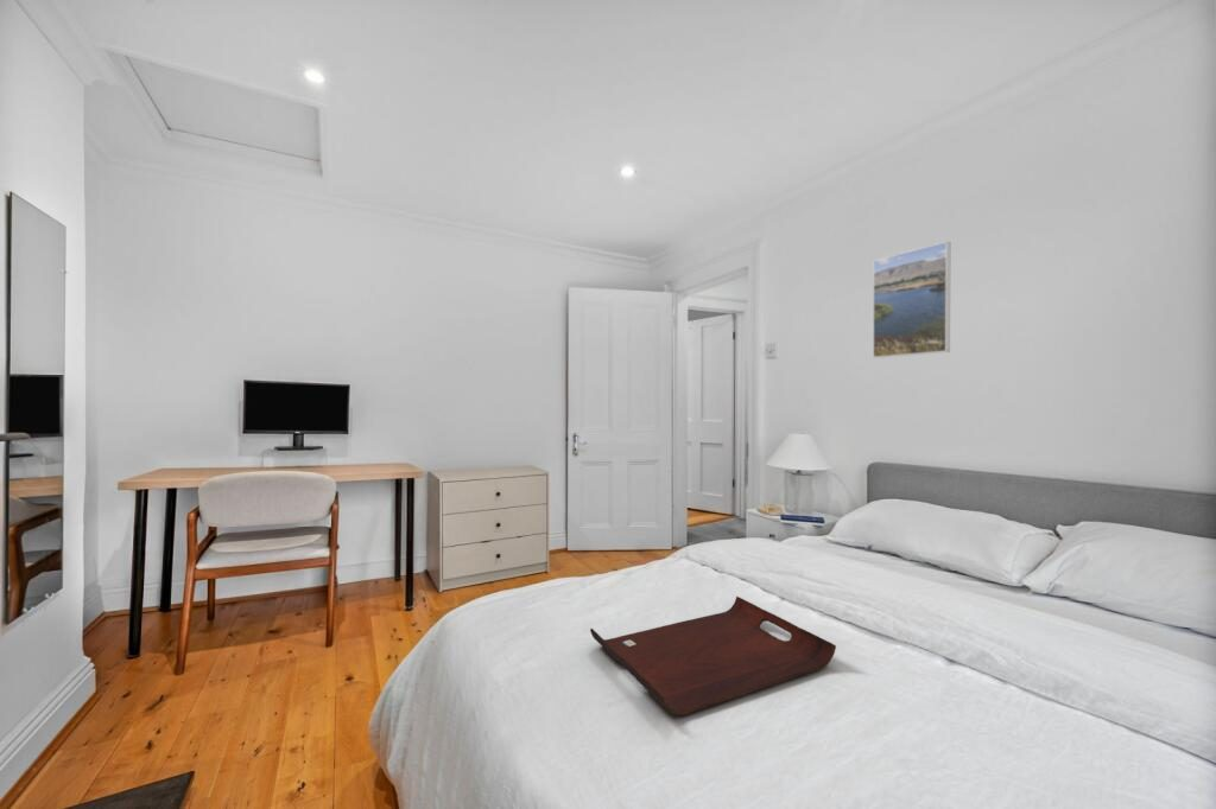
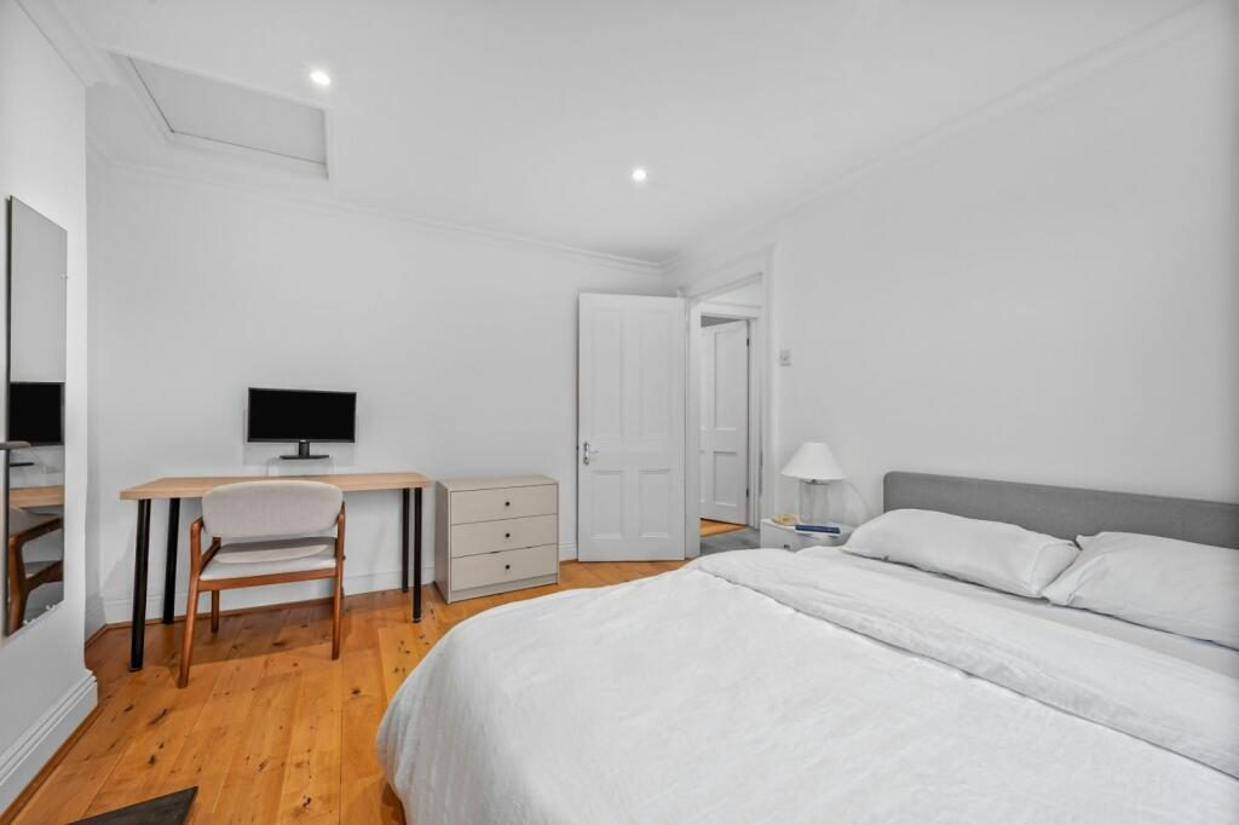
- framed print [872,240,951,359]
- serving tray [589,595,837,716]
